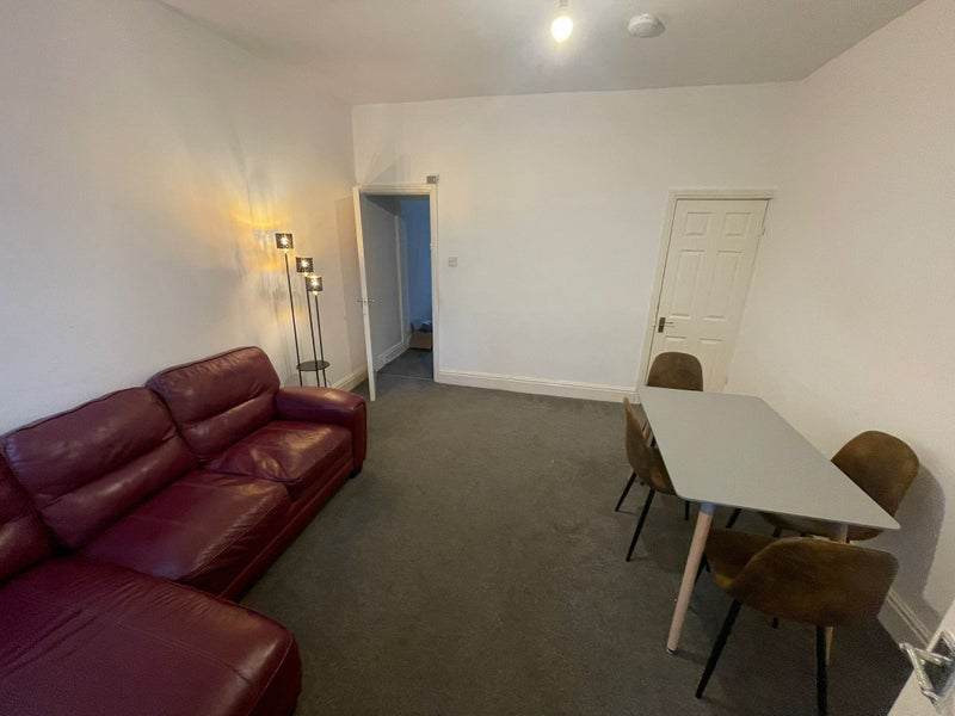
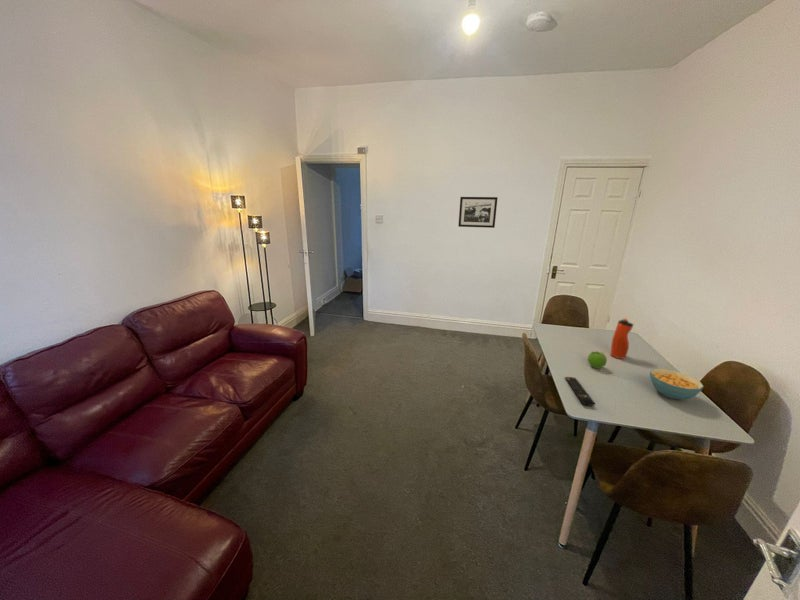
+ picture frame [457,196,499,229]
+ fruit [587,350,608,370]
+ remote control [564,376,596,407]
+ cereal bowl [649,368,705,400]
+ water bottle [610,317,635,360]
